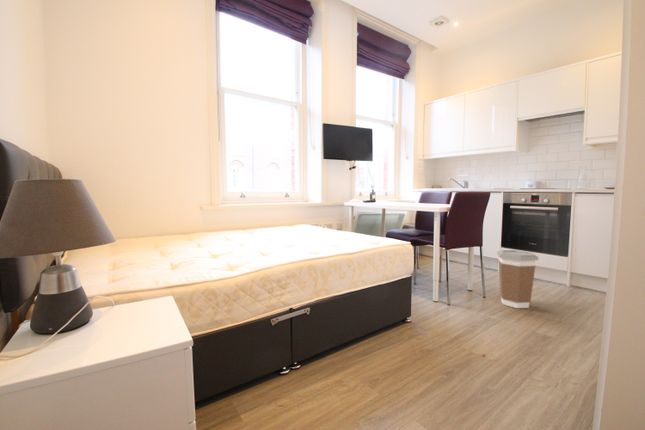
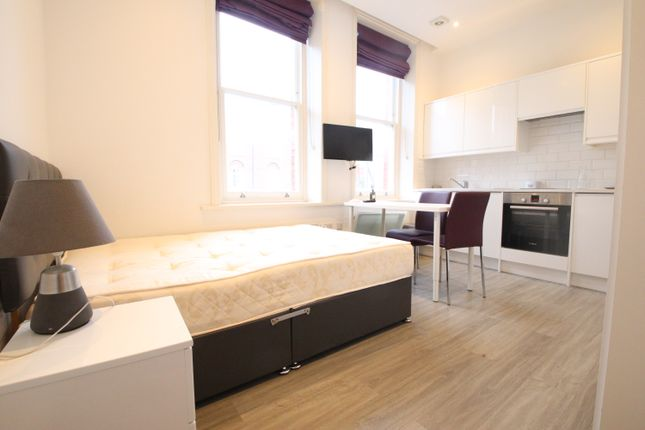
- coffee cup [496,249,539,309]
